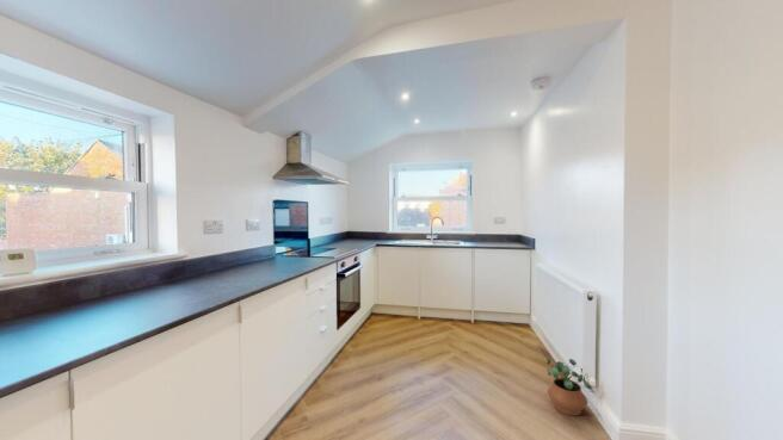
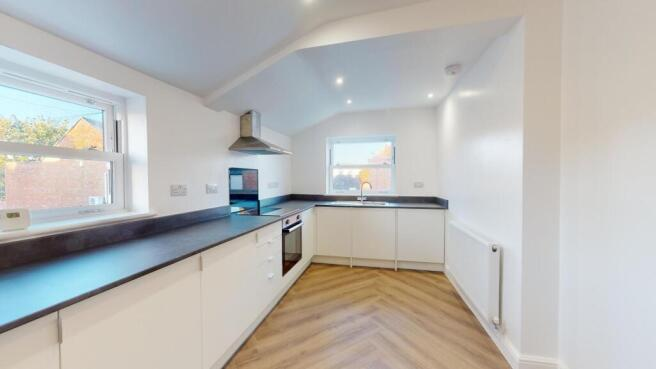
- potted plant [545,357,593,417]
